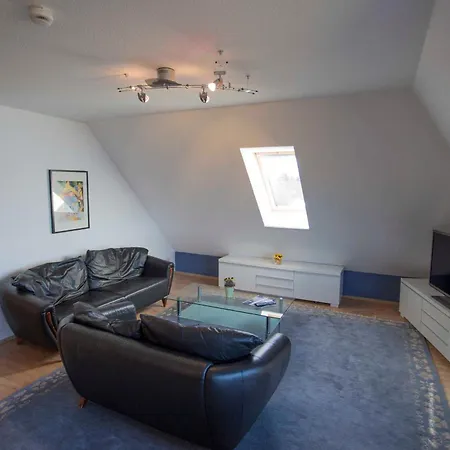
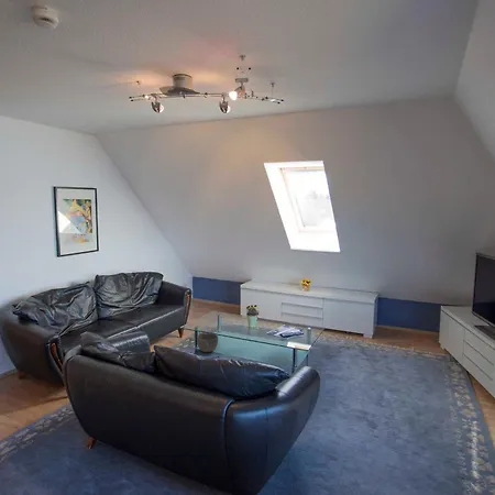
+ bowl [196,332,219,353]
